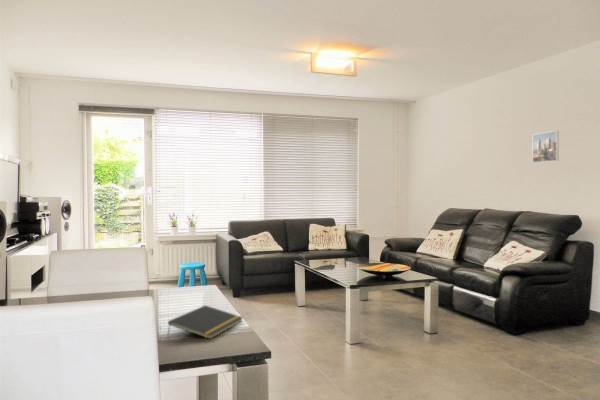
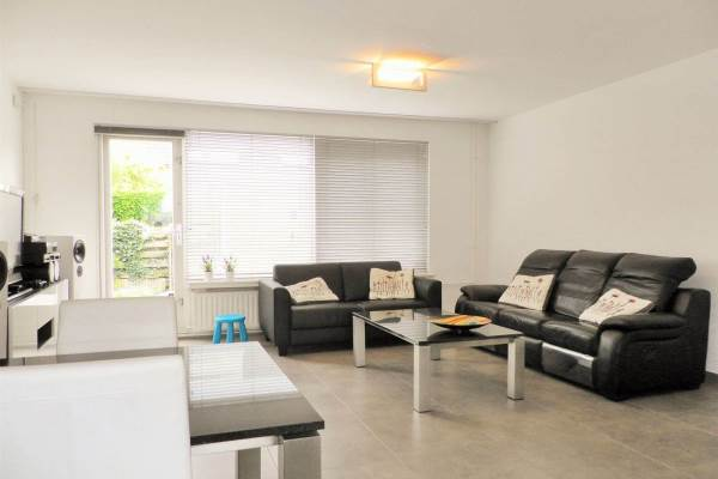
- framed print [532,130,560,164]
- notepad [166,304,244,340]
